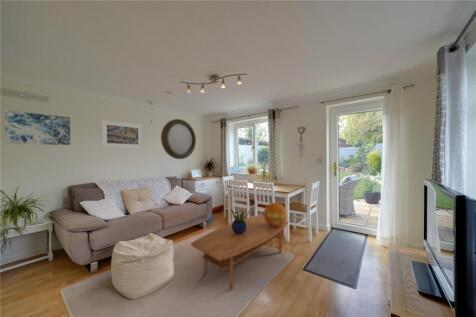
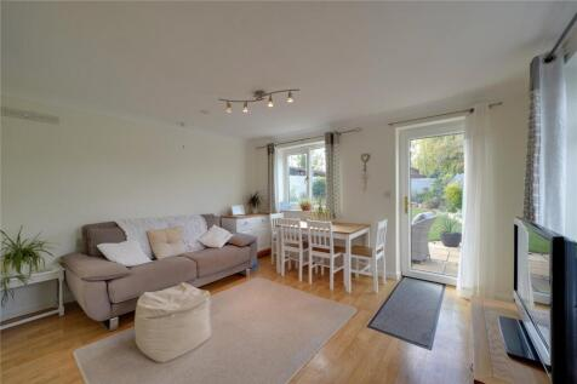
- coffee table [190,214,290,291]
- home mirror [160,118,197,160]
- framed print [100,119,144,149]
- decorative sphere [263,202,288,226]
- potted plant [230,208,251,234]
- wall art [3,109,71,146]
